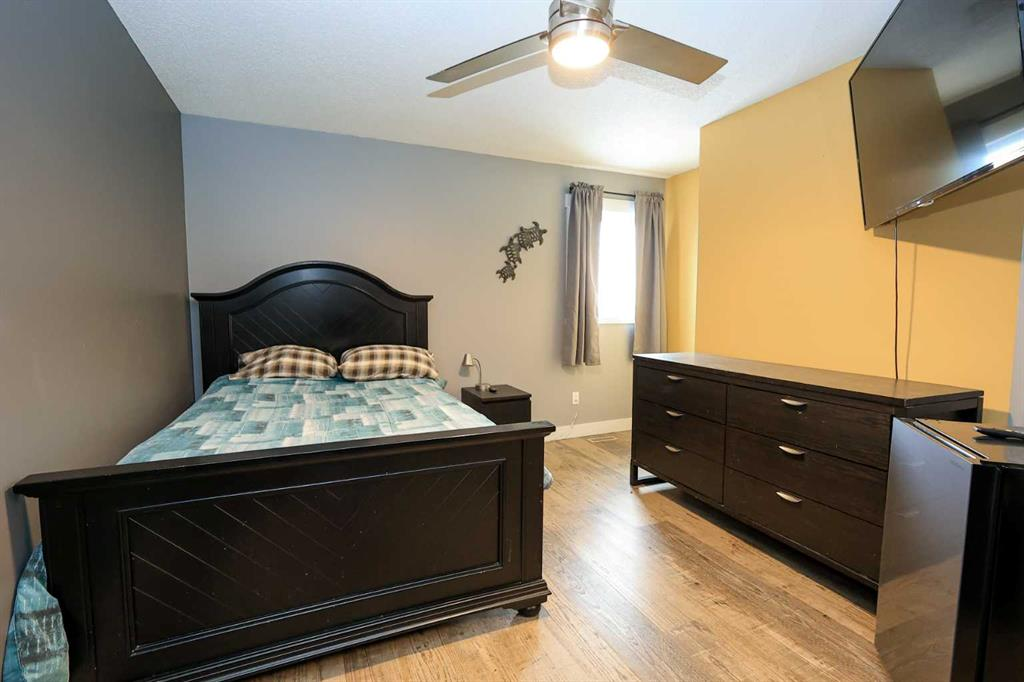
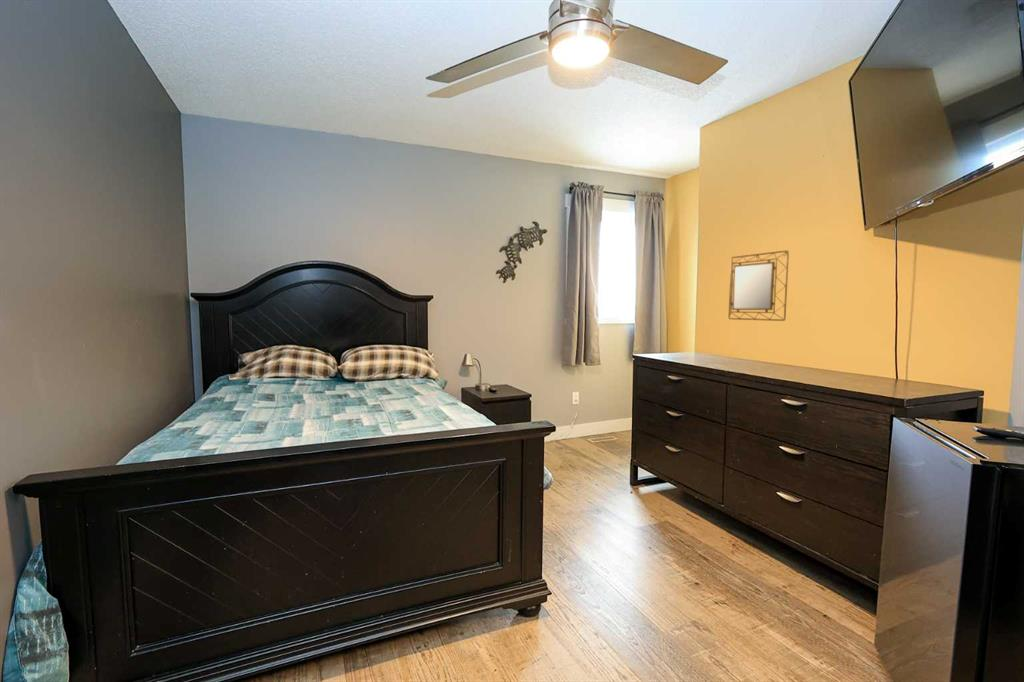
+ home mirror [728,249,790,322]
